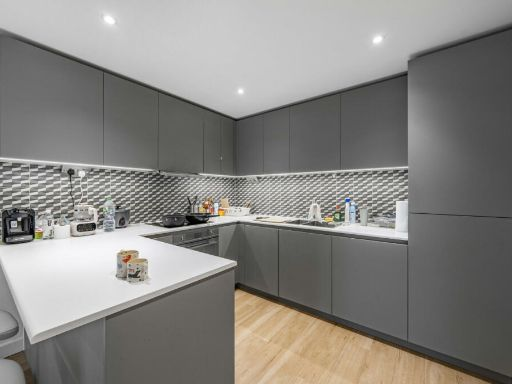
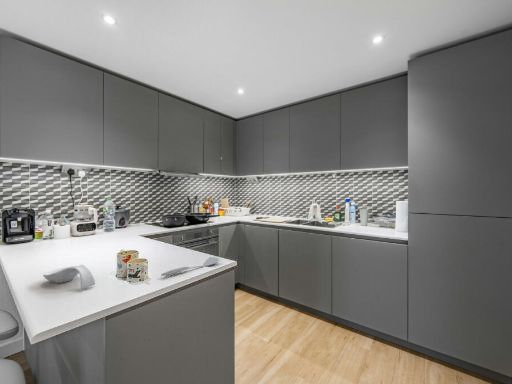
+ spatula [160,256,220,277]
+ spoon rest [42,264,96,290]
